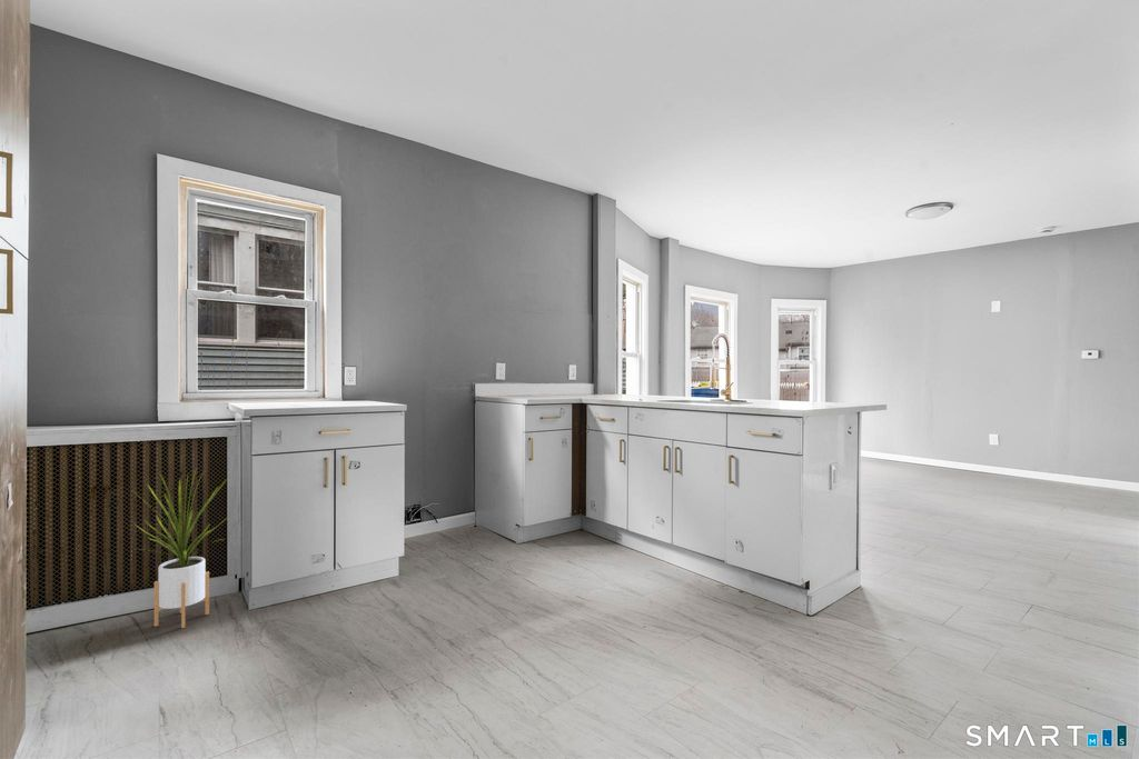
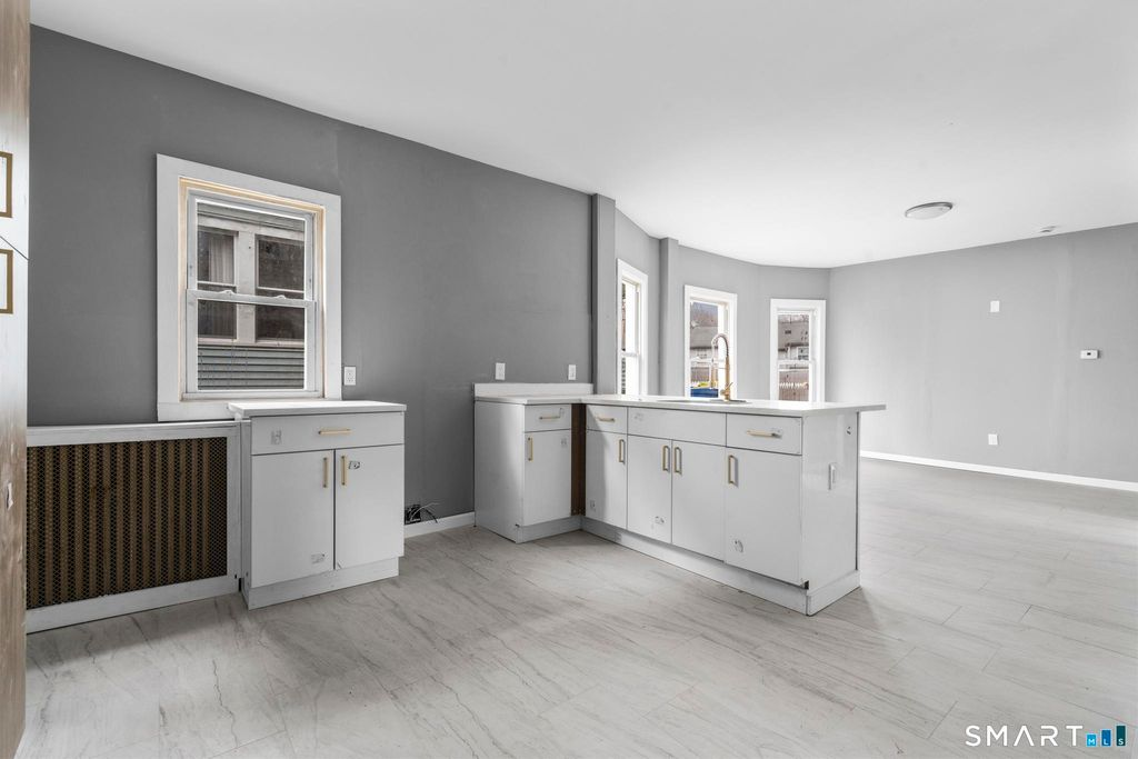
- house plant [132,467,232,629]
